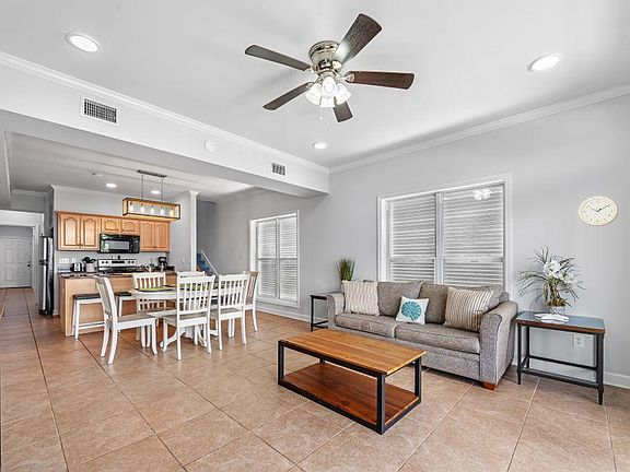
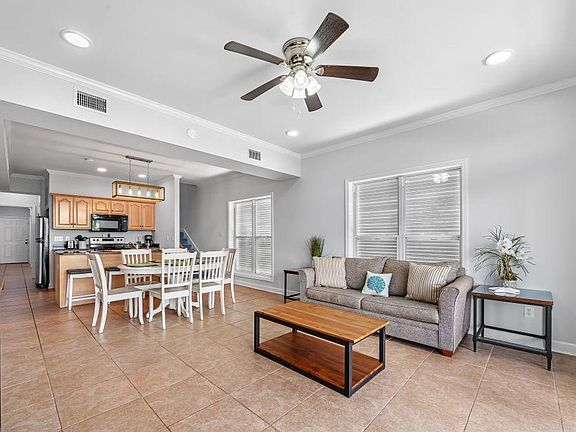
- wall clock [578,196,620,227]
